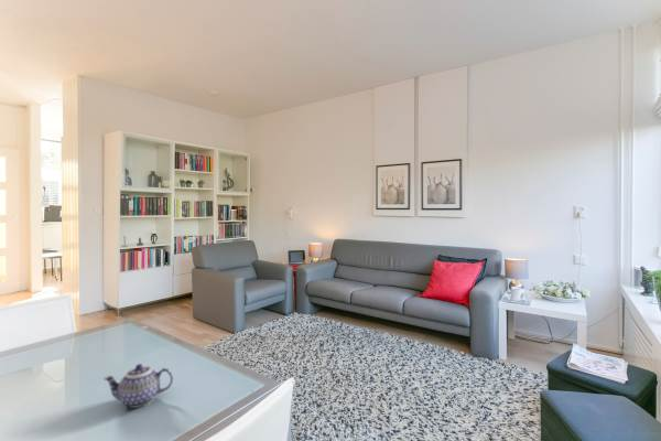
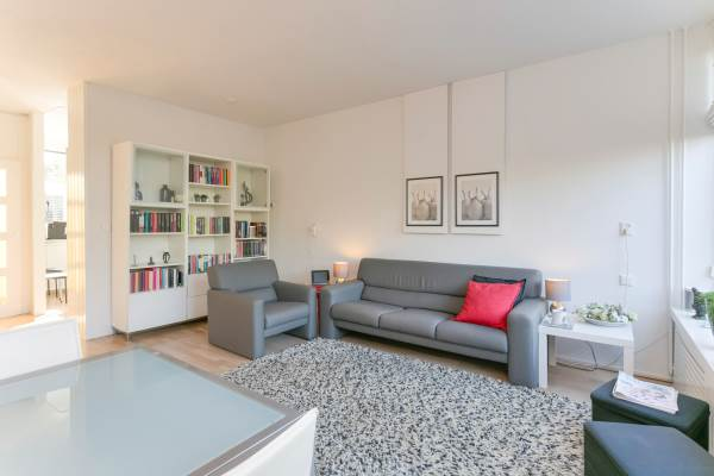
- teapot [102,363,174,409]
